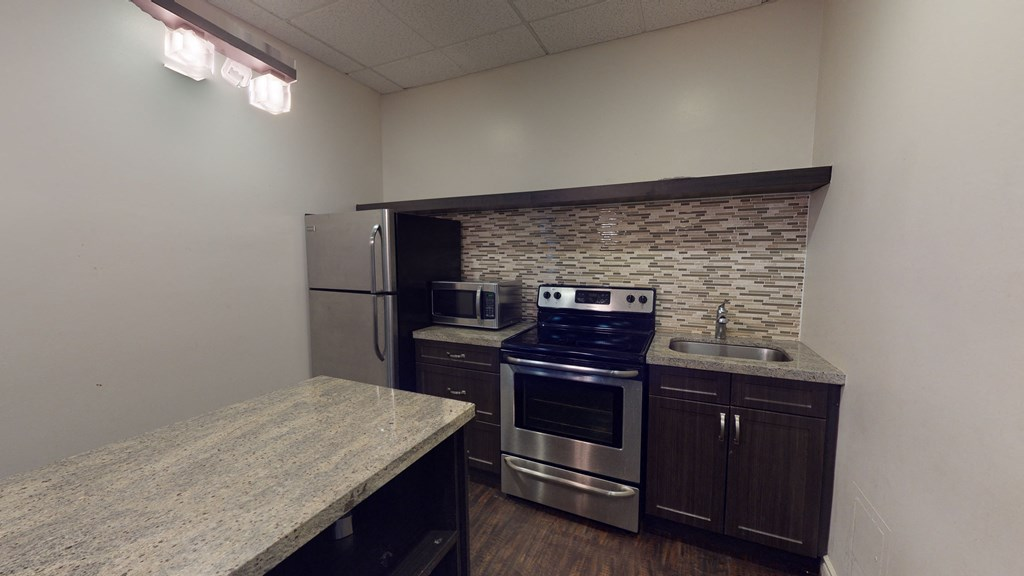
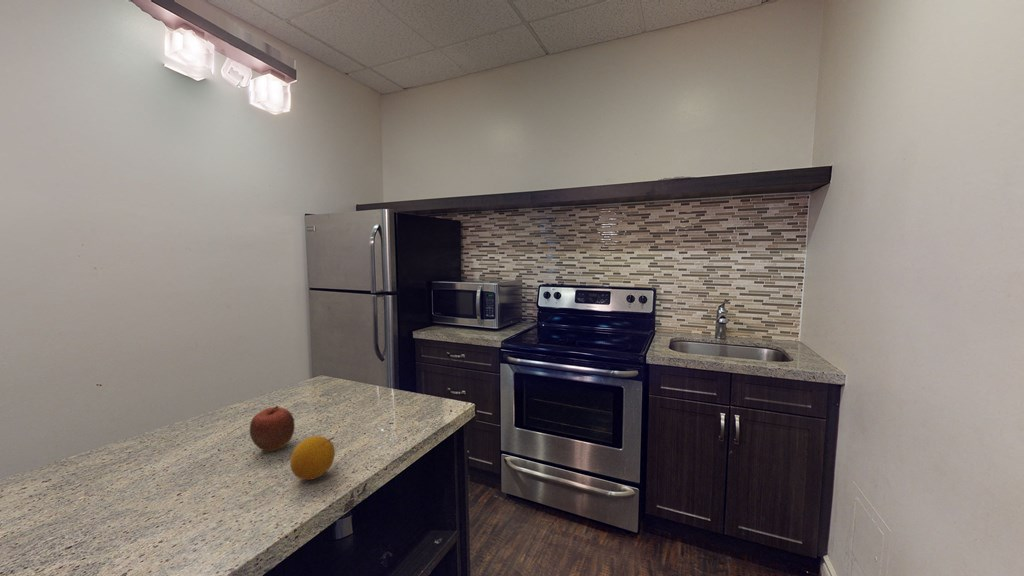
+ fruit [289,435,336,481]
+ apple [249,405,296,452]
